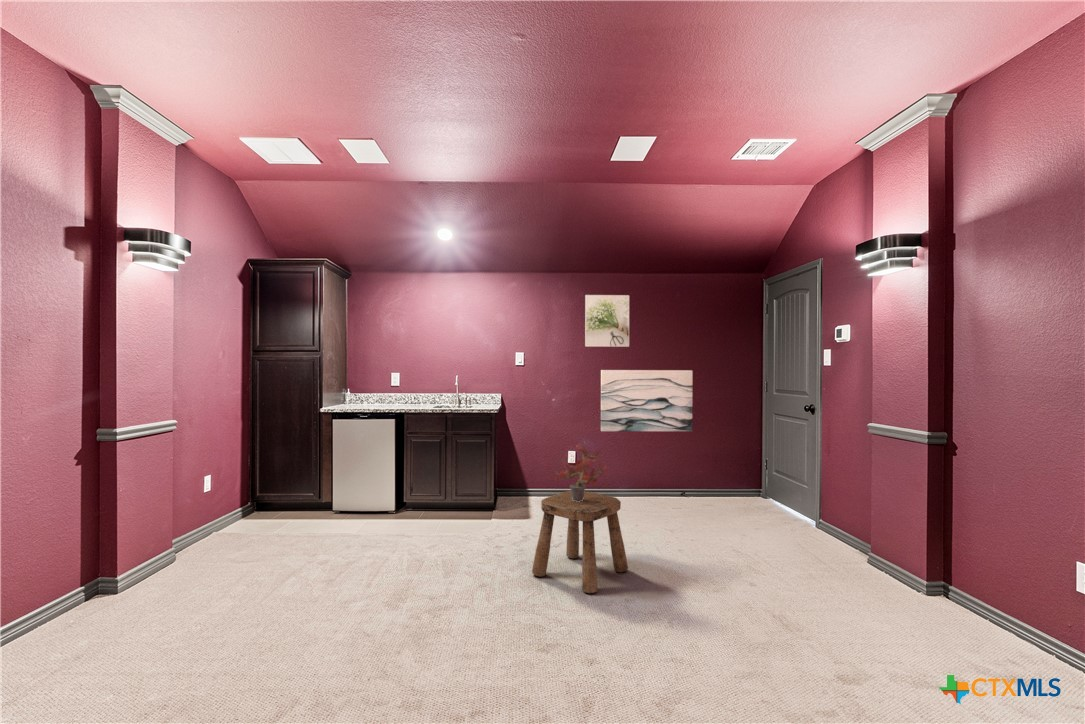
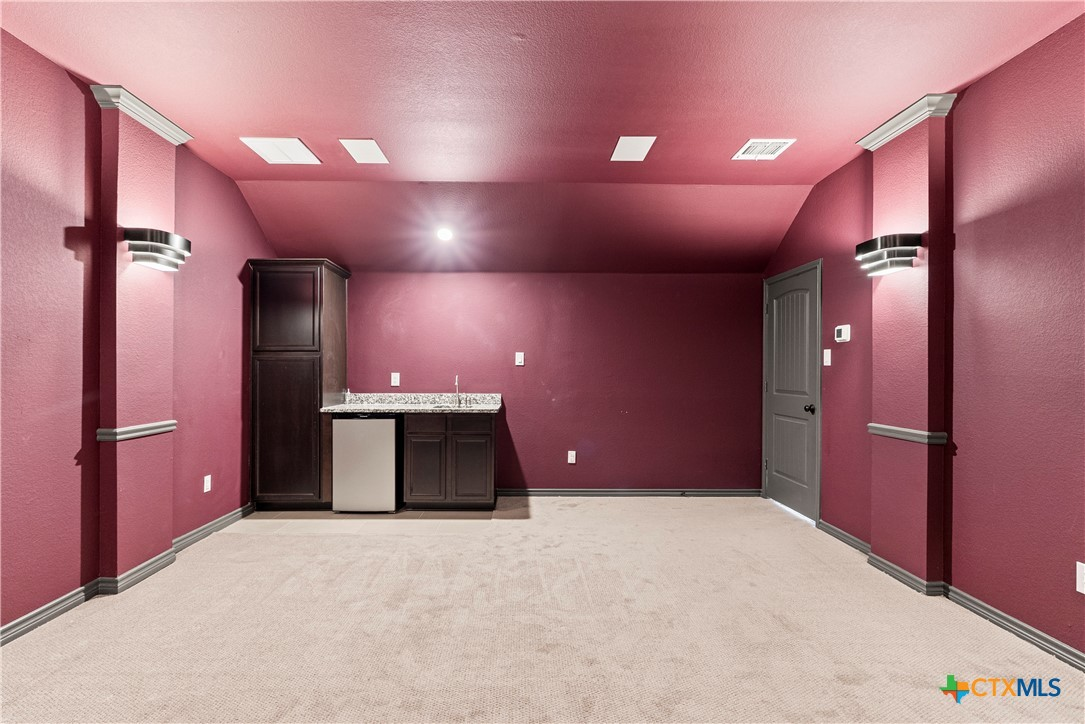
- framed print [584,294,630,348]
- wall art [600,369,694,432]
- potted plant [552,433,607,502]
- stool [531,490,629,594]
